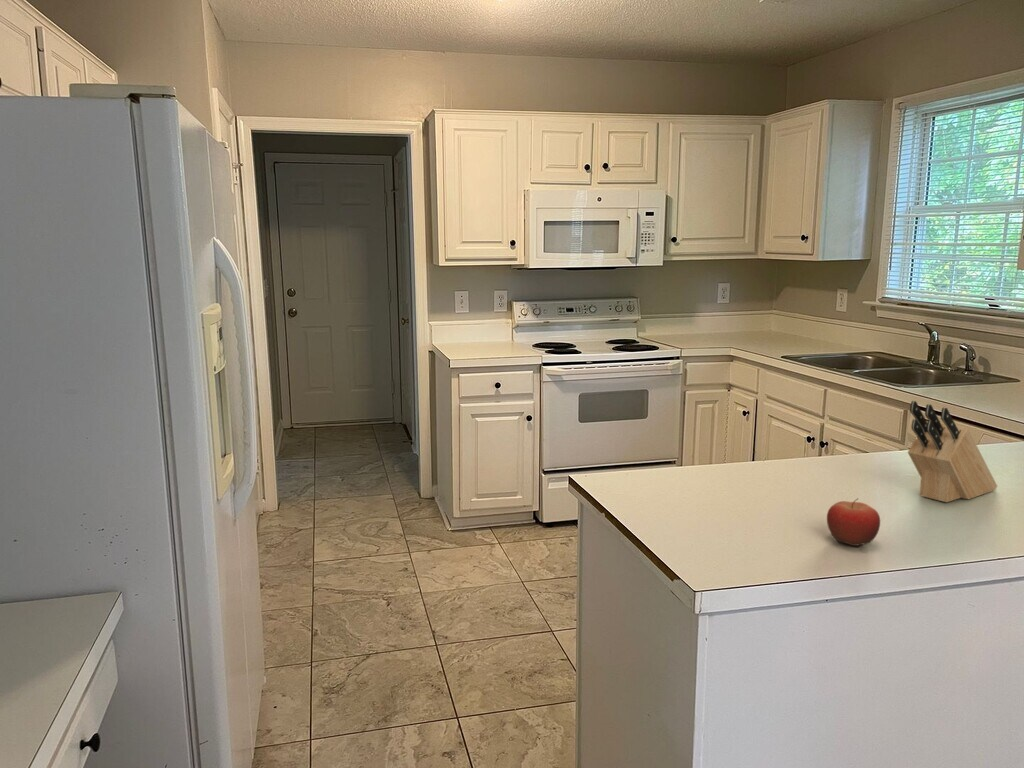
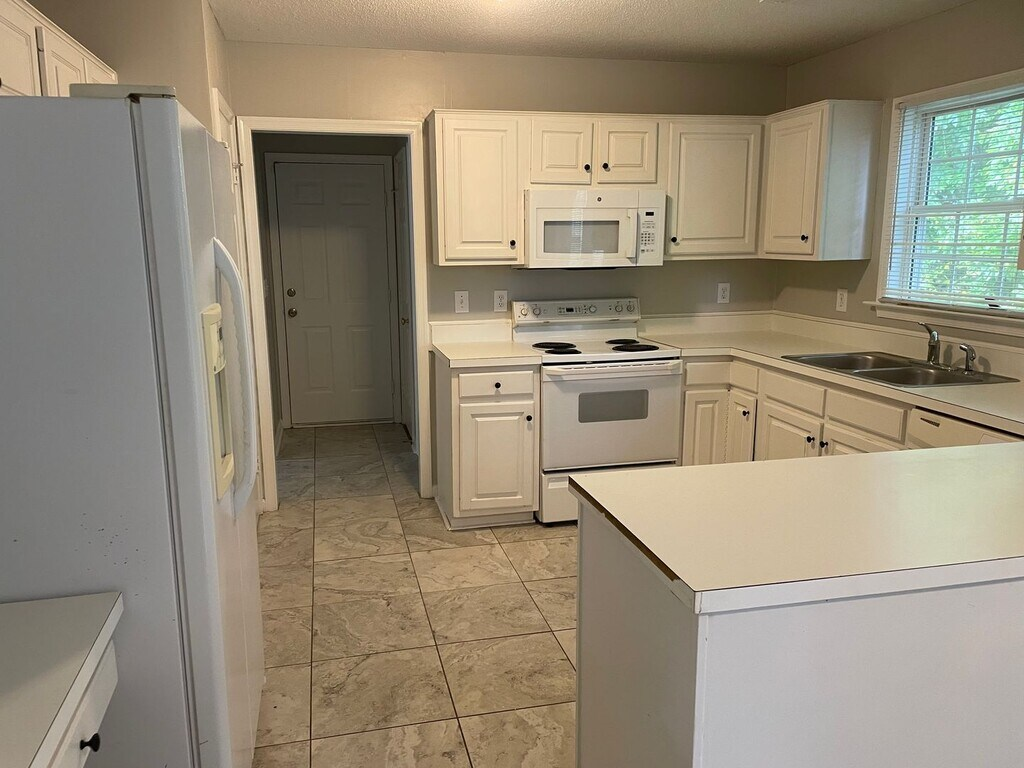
- fruit [826,497,881,547]
- knife block [907,400,998,503]
